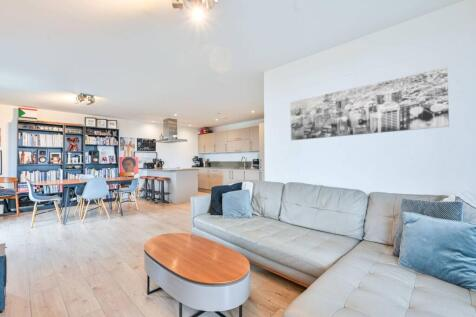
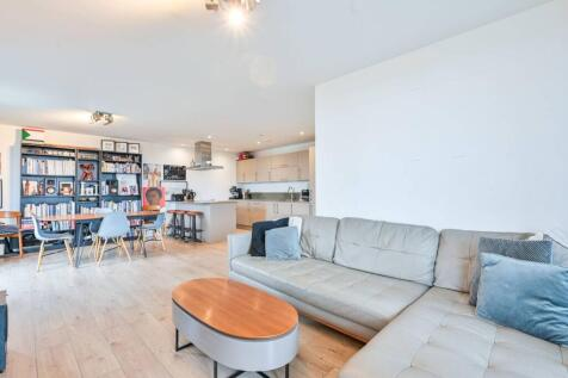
- wall art [289,66,450,141]
